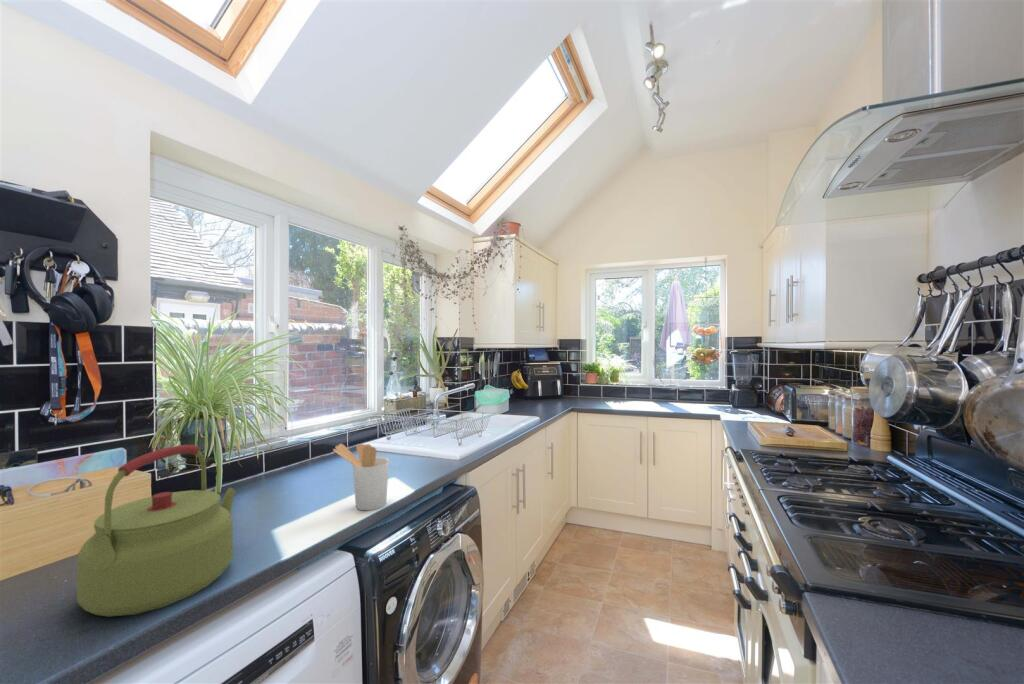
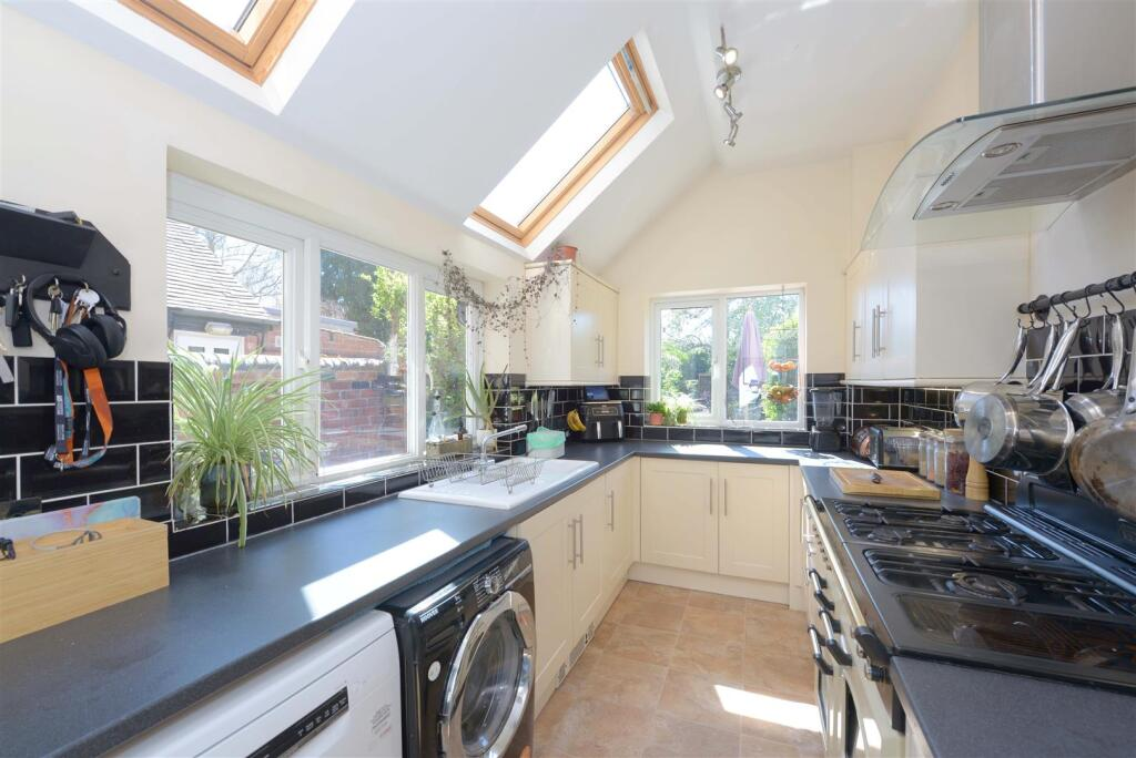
- kettle [76,444,237,617]
- utensil holder [332,443,390,511]
